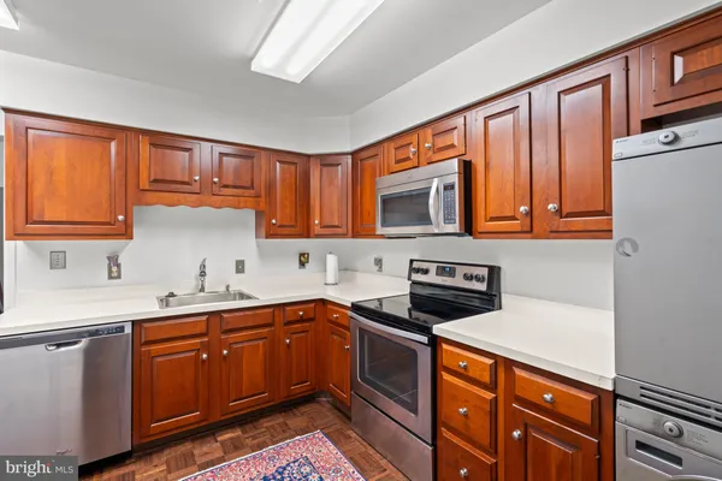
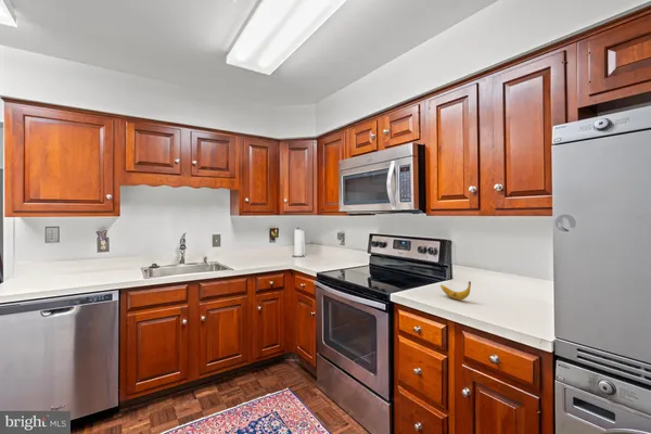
+ banana [439,281,472,301]
